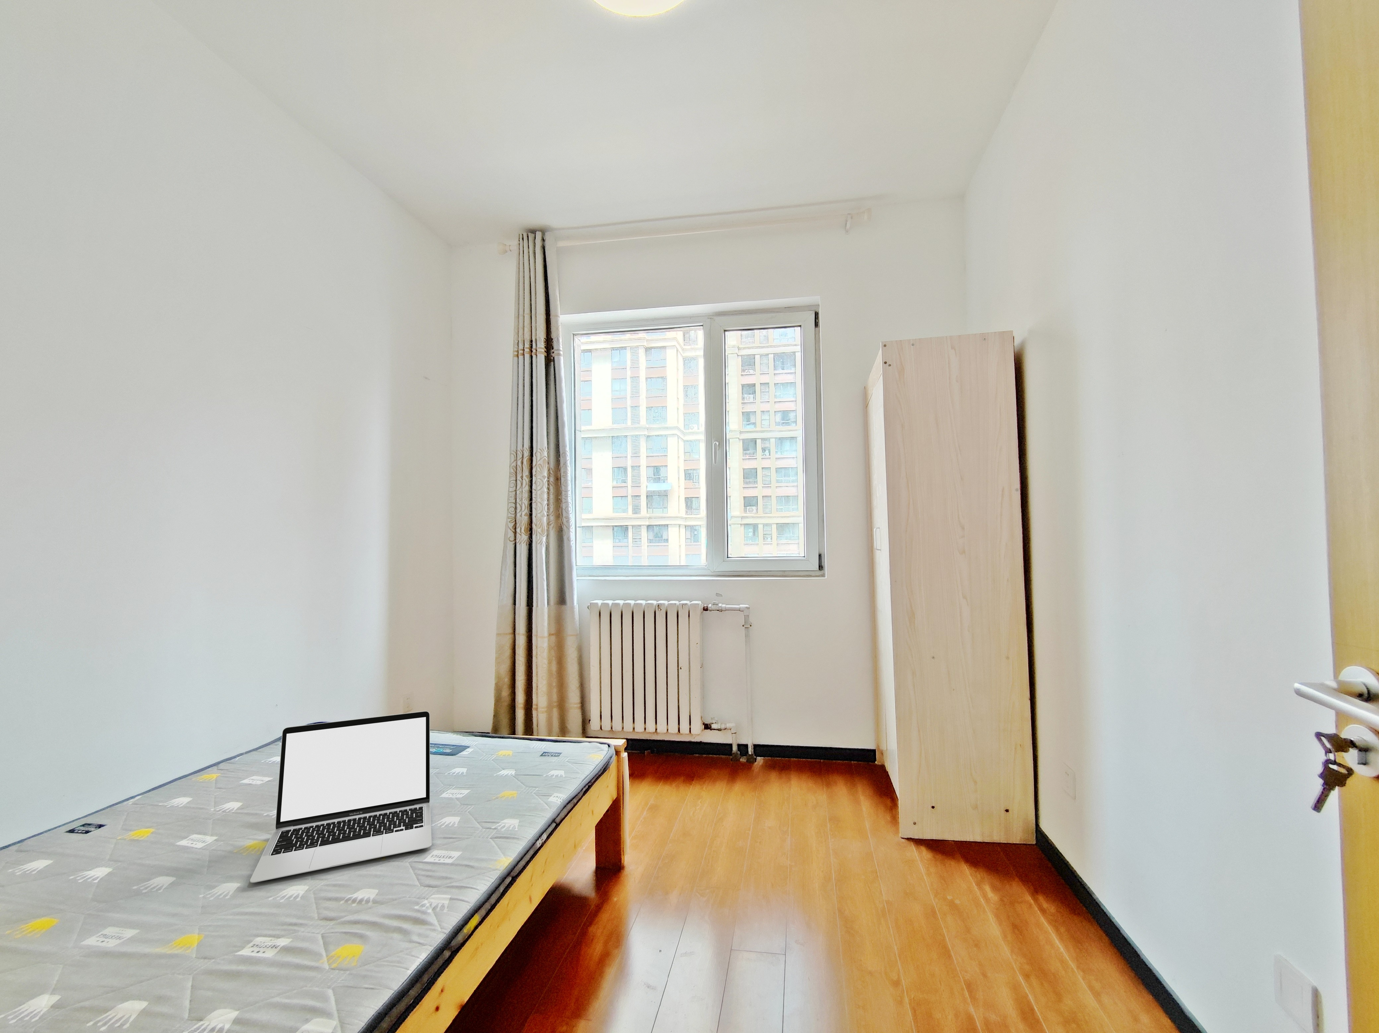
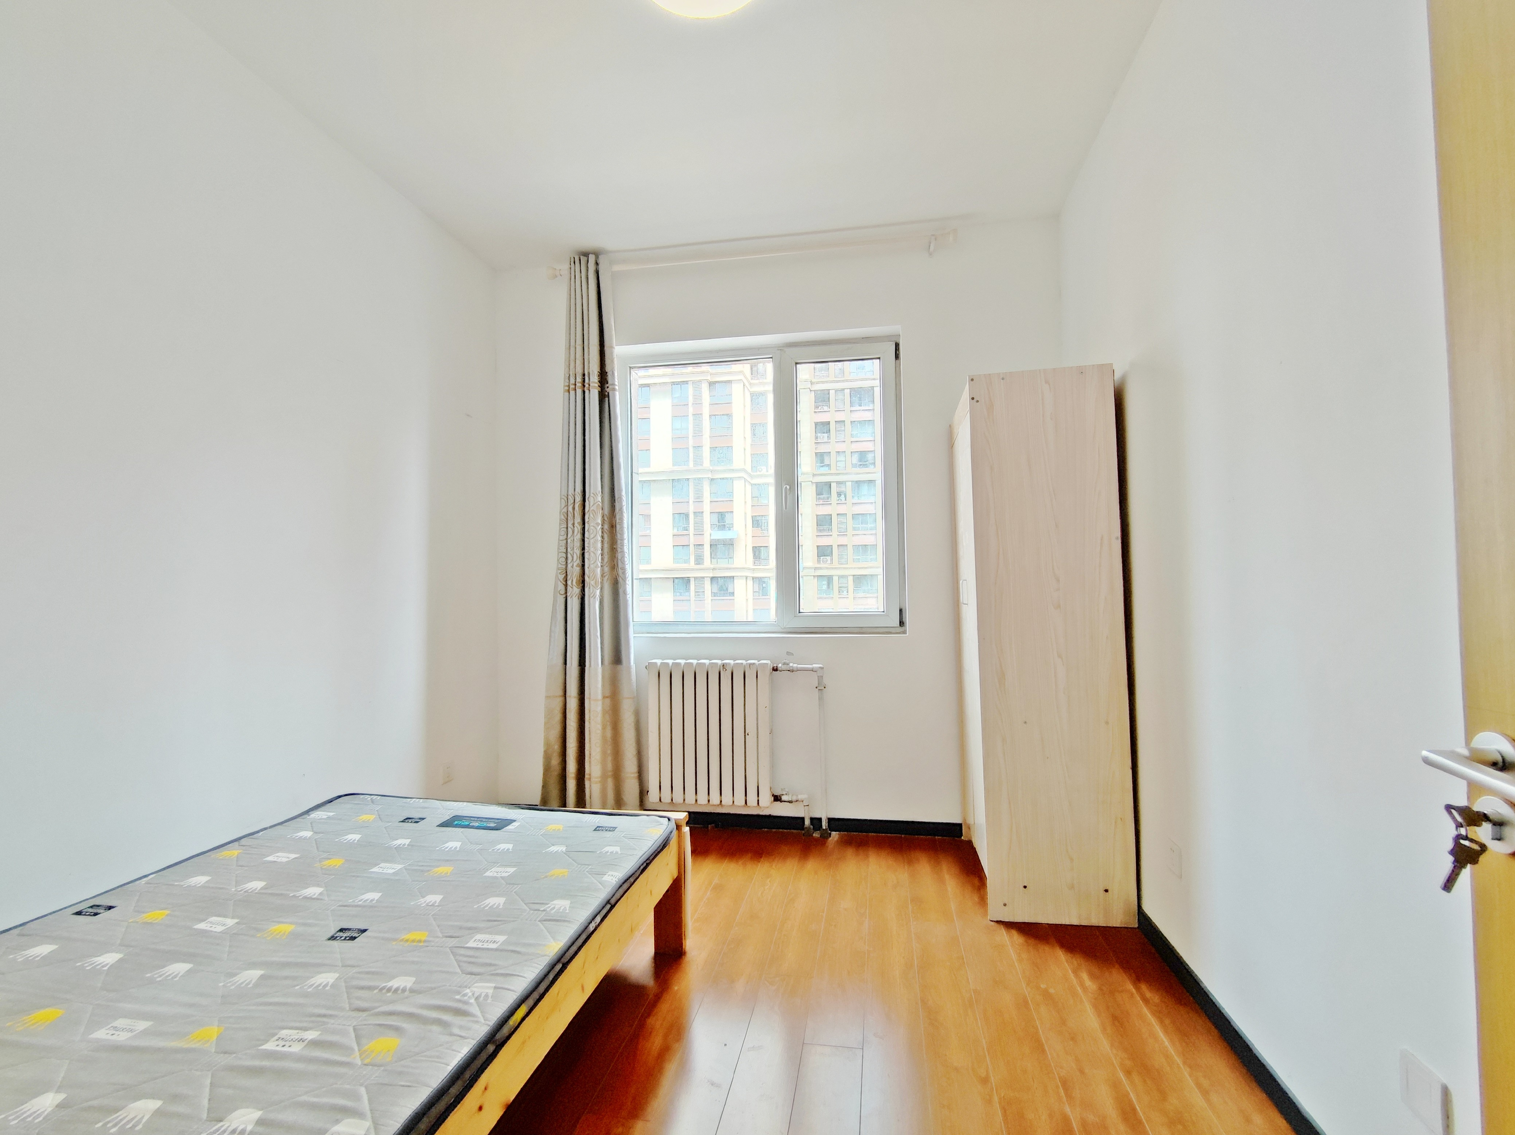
- laptop [250,711,432,883]
